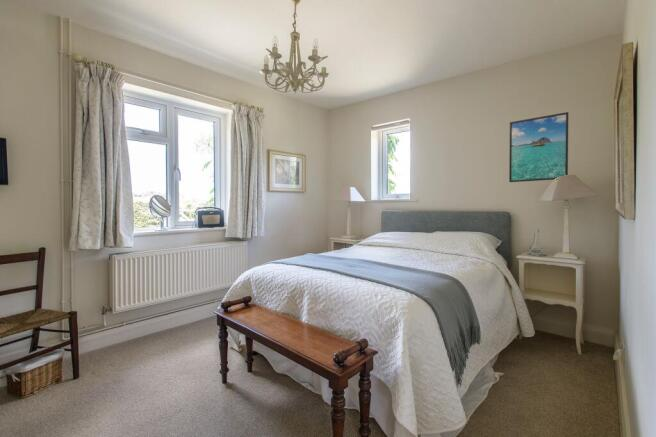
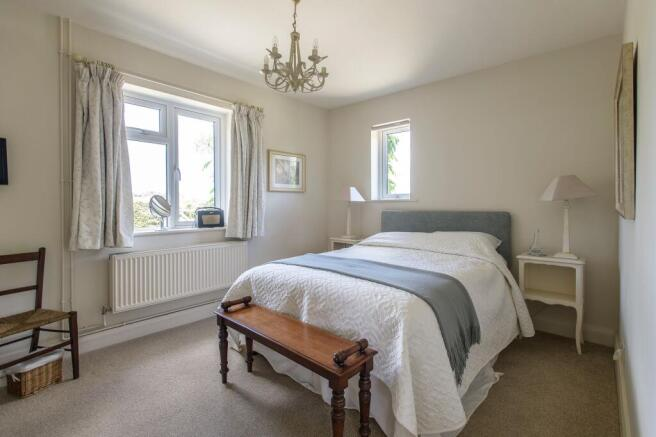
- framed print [508,111,569,183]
